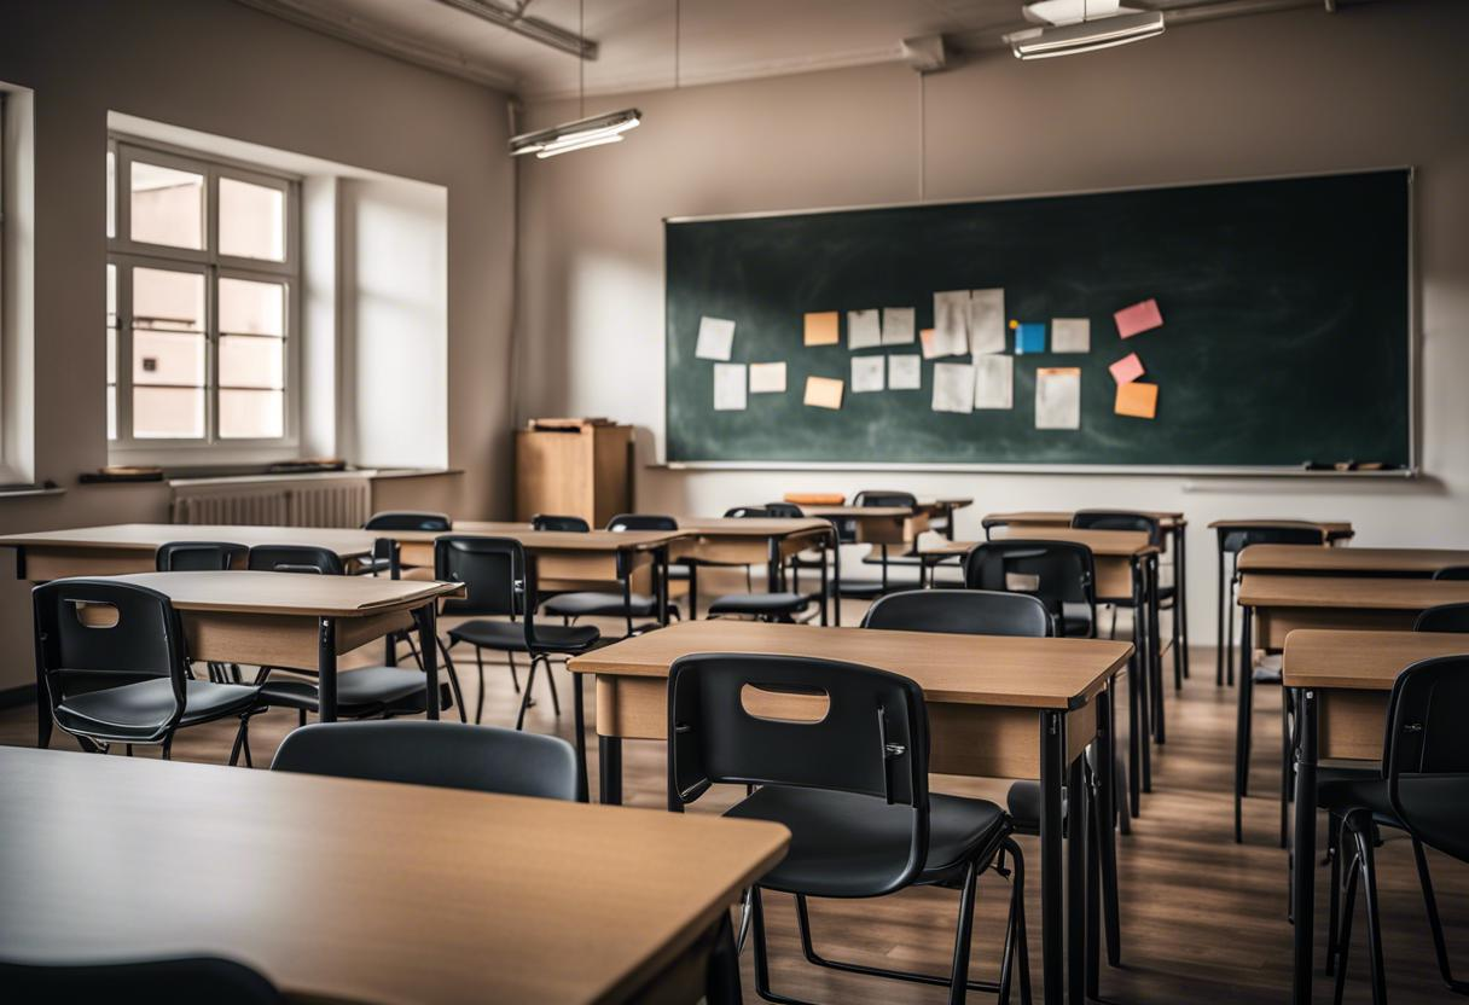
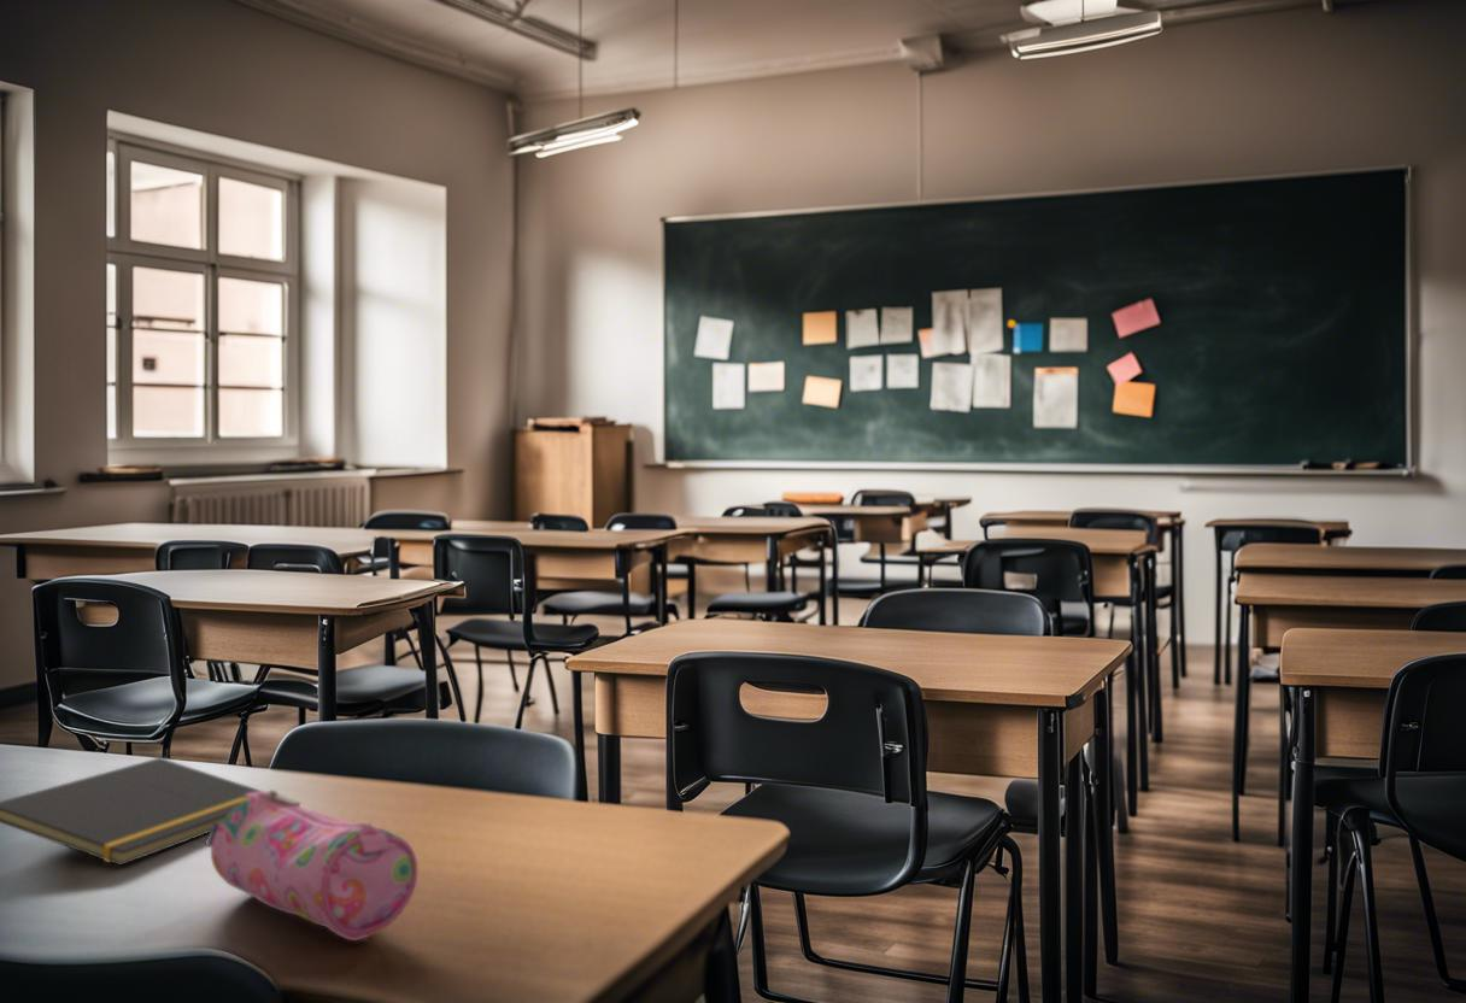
+ notepad [0,756,266,867]
+ pencil case [205,788,418,942]
